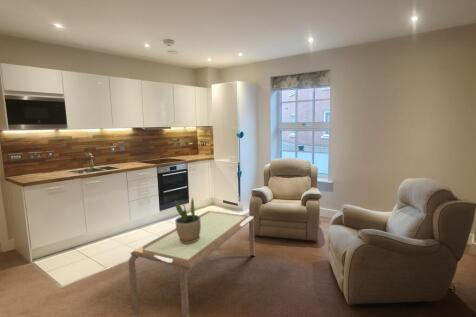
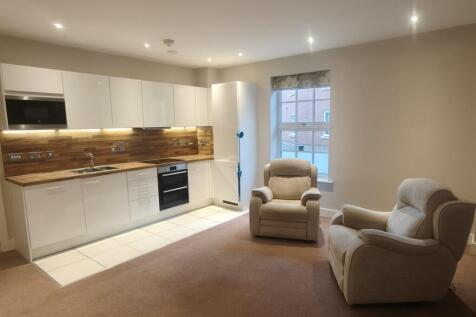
- coffee table [128,210,256,317]
- potted plant [174,197,201,244]
